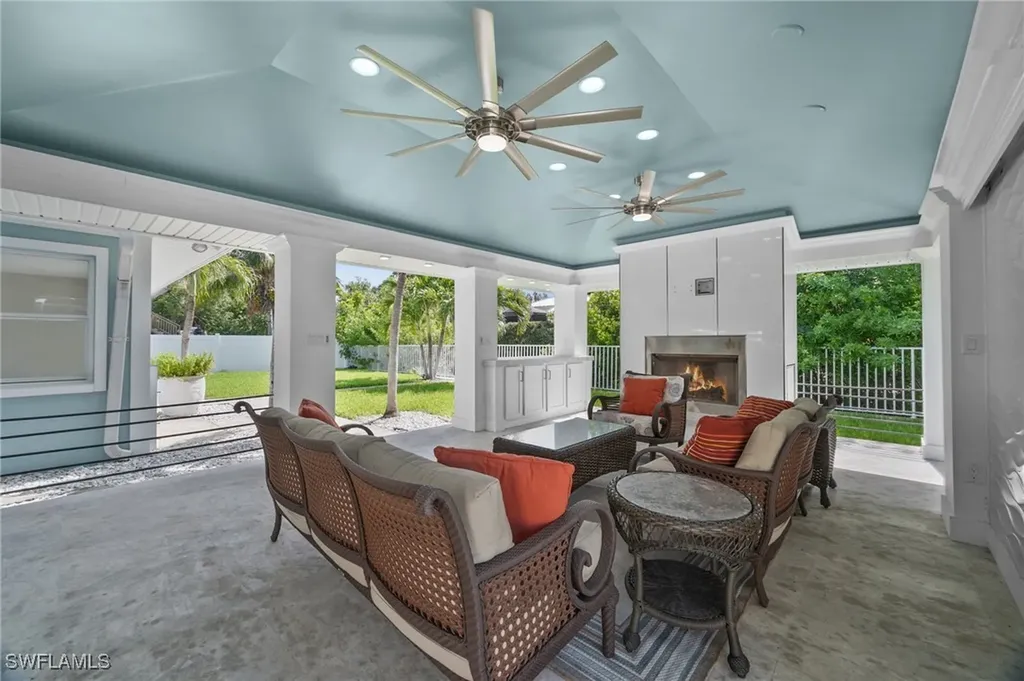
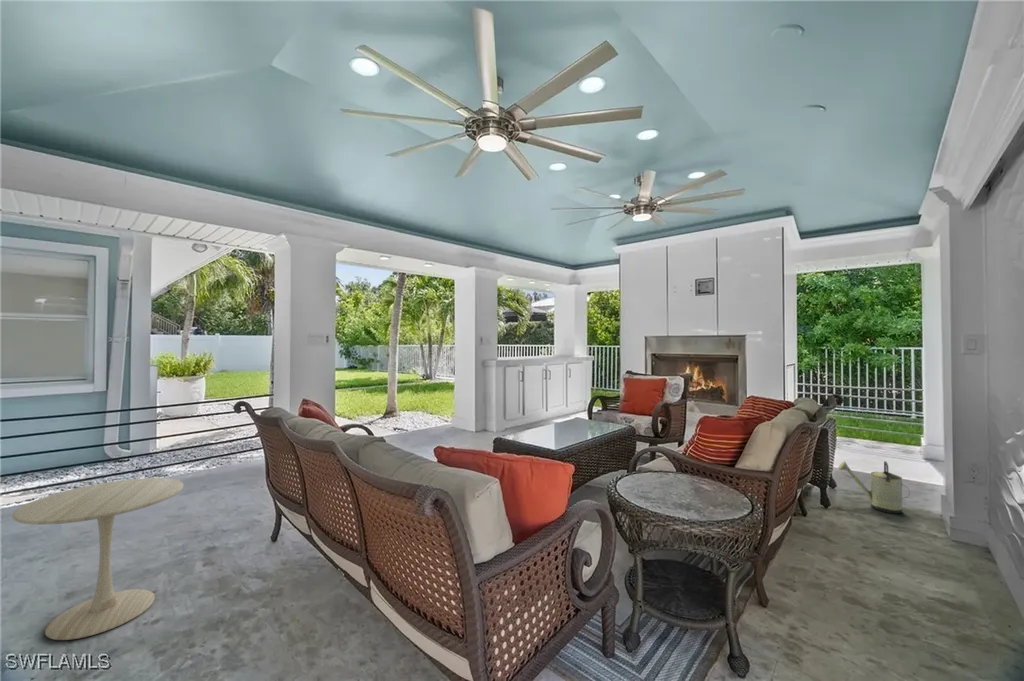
+ watering can [837,460,911,514]
+ side table [11,477,184,641]
